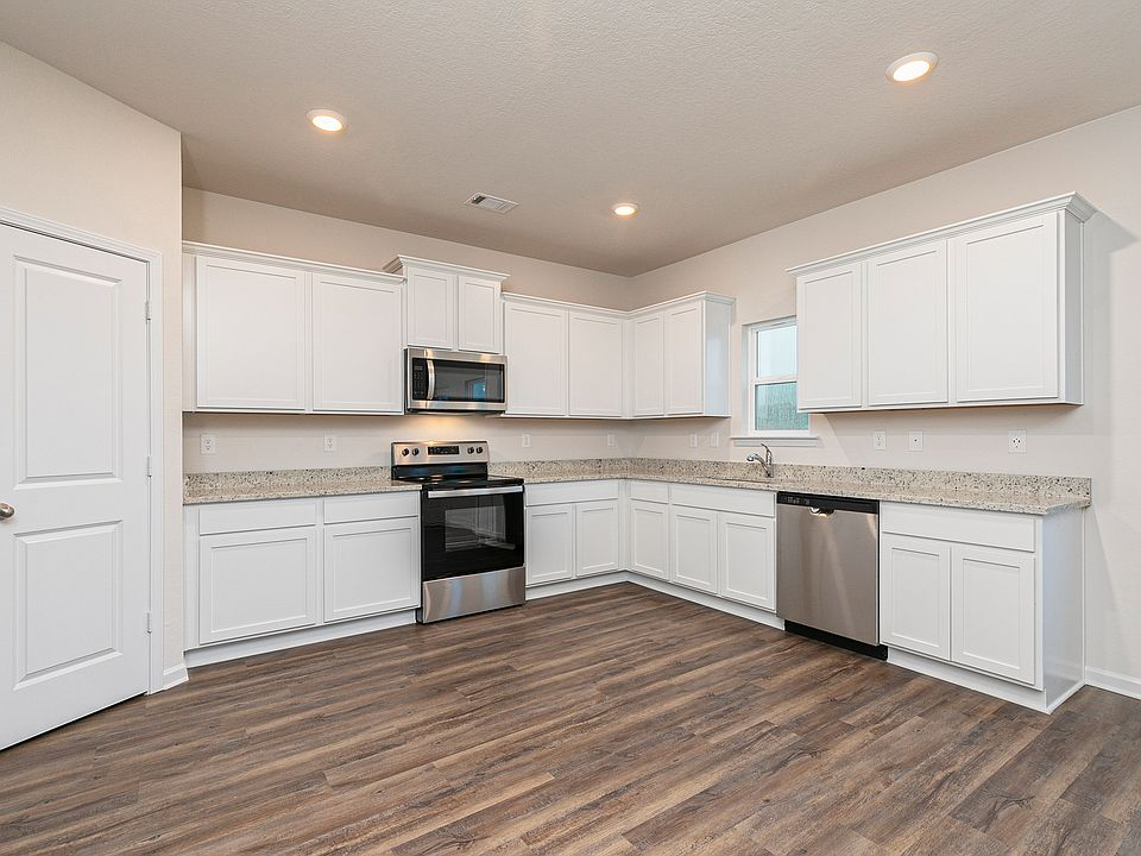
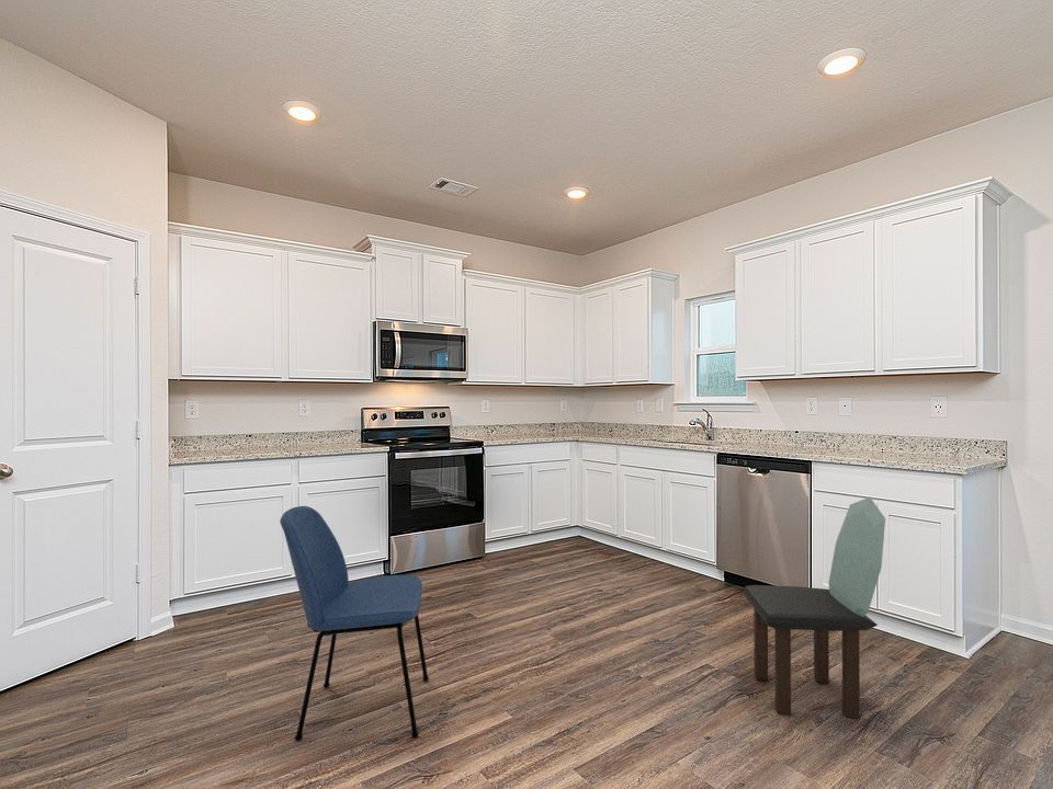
+ chair [743,496,886,719]
+ chair [279,505,430,742]
